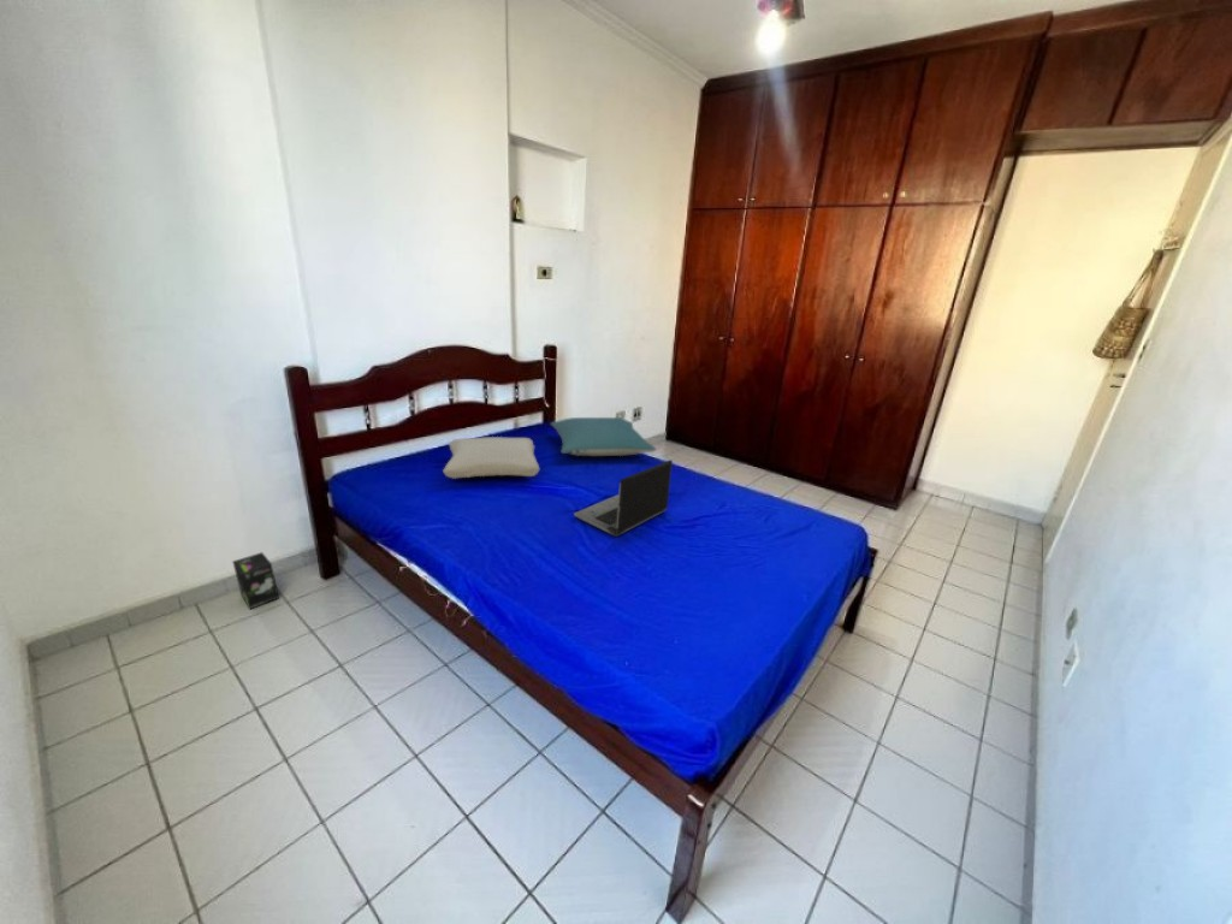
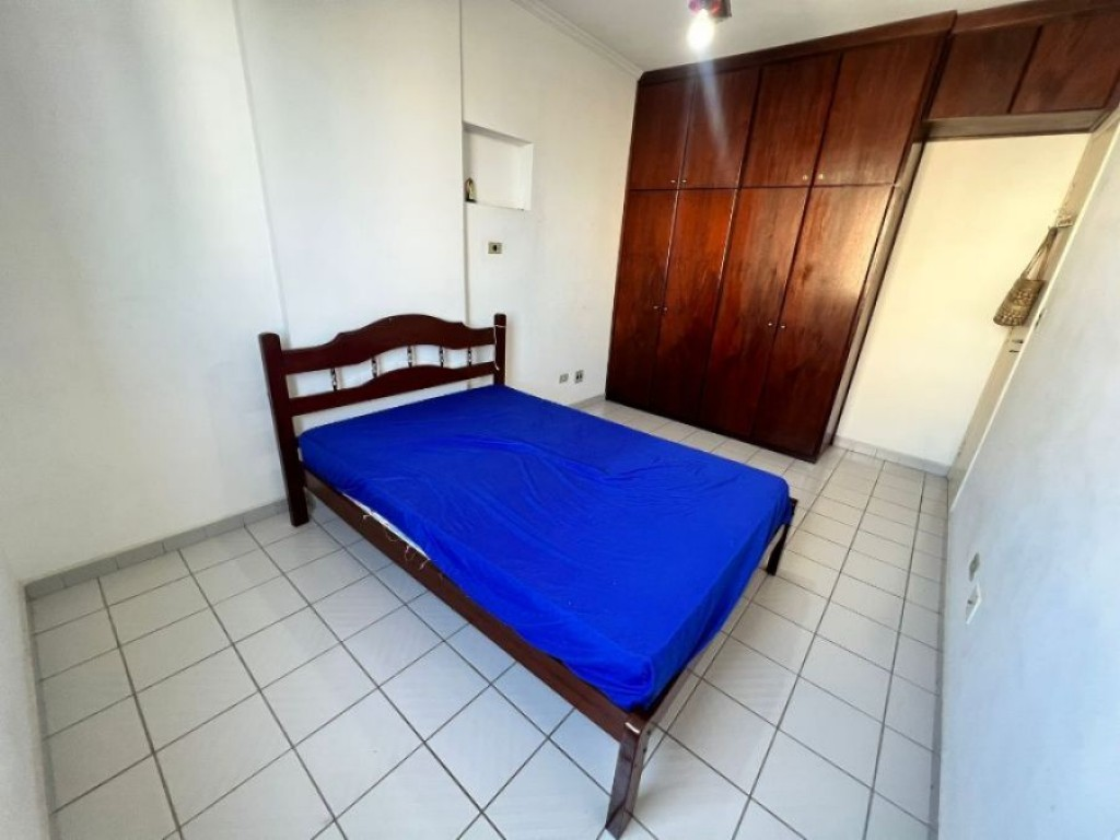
- pillow [442,436,540,480]
- laptop computer [573,458,674,538]
- box [231,551,280,610]
- pillow [550,416,658,457]
